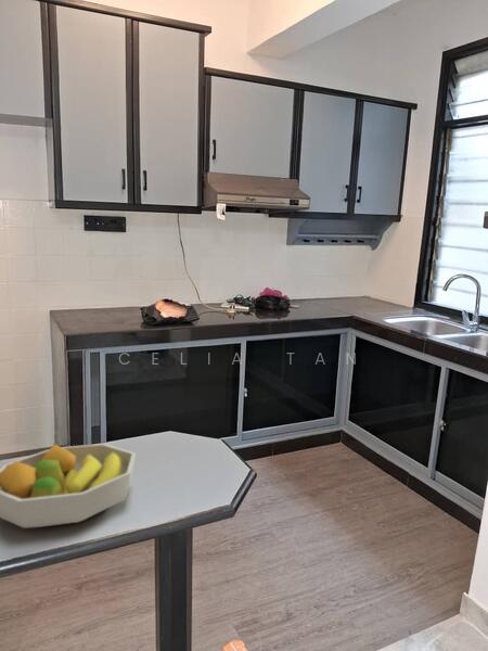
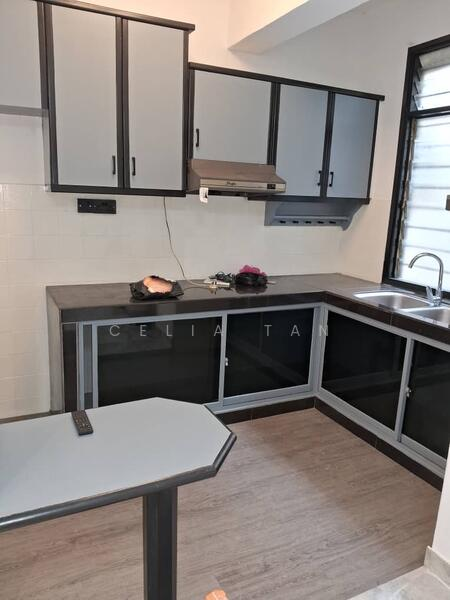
- fruit bowl [0,443,137,528]
